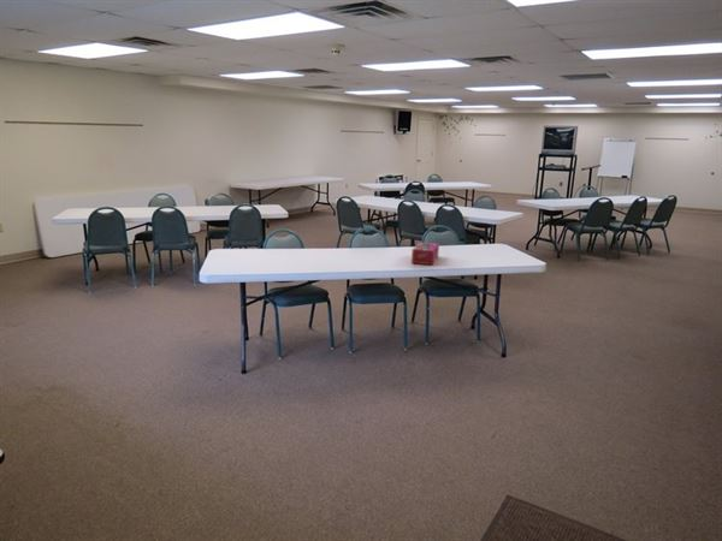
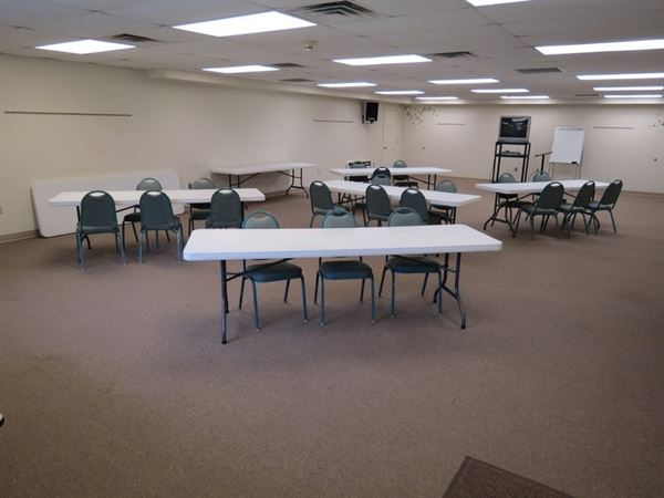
- tissue box [410,242,440,266]
